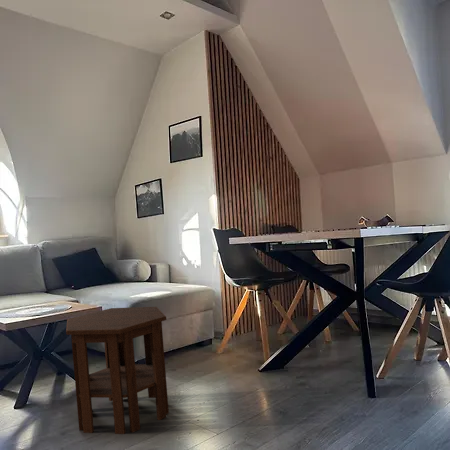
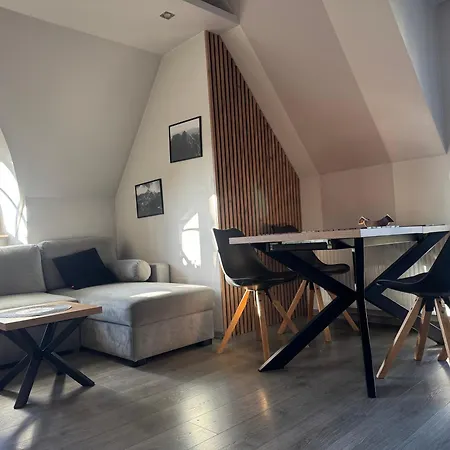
- side table [65,306,170,435]
